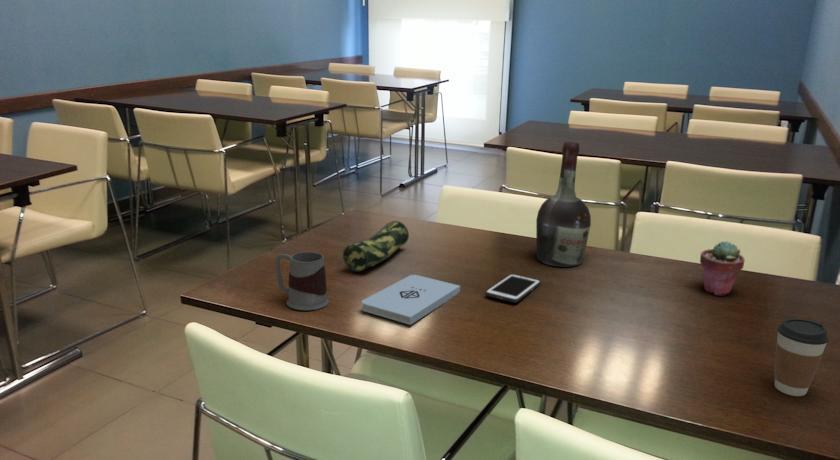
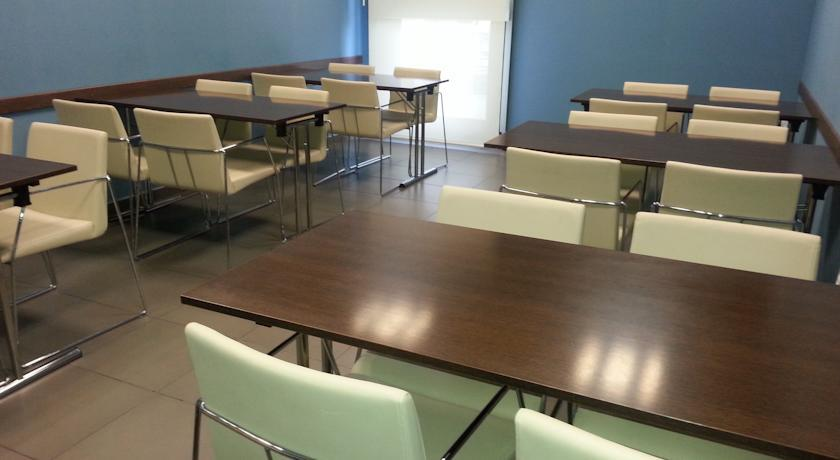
- pencil case [342,220,410,273]
- cell phone [485,273,541,304]
- coffee cup [773,318,829,397]
- cognac bottle [535,141,592,268]
- notepad [361,274,461,326]
- mug [274,251,330,311]
- potted succulent [699,240,746,296]
